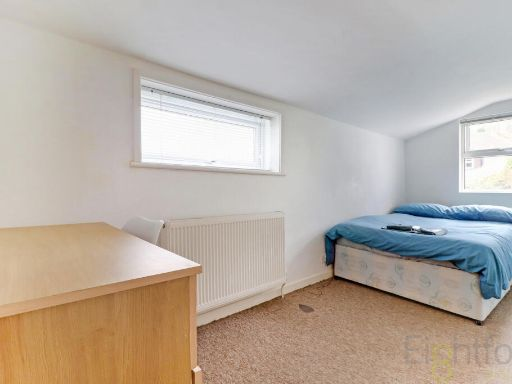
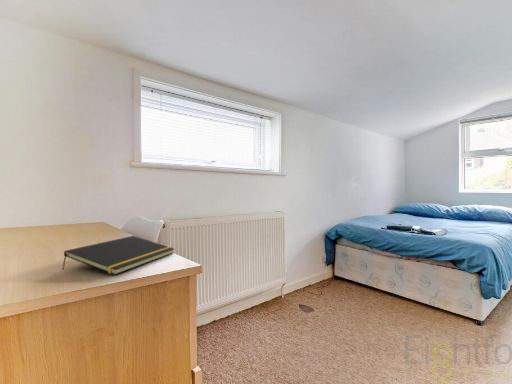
+ notepad [61,235,175,276]
